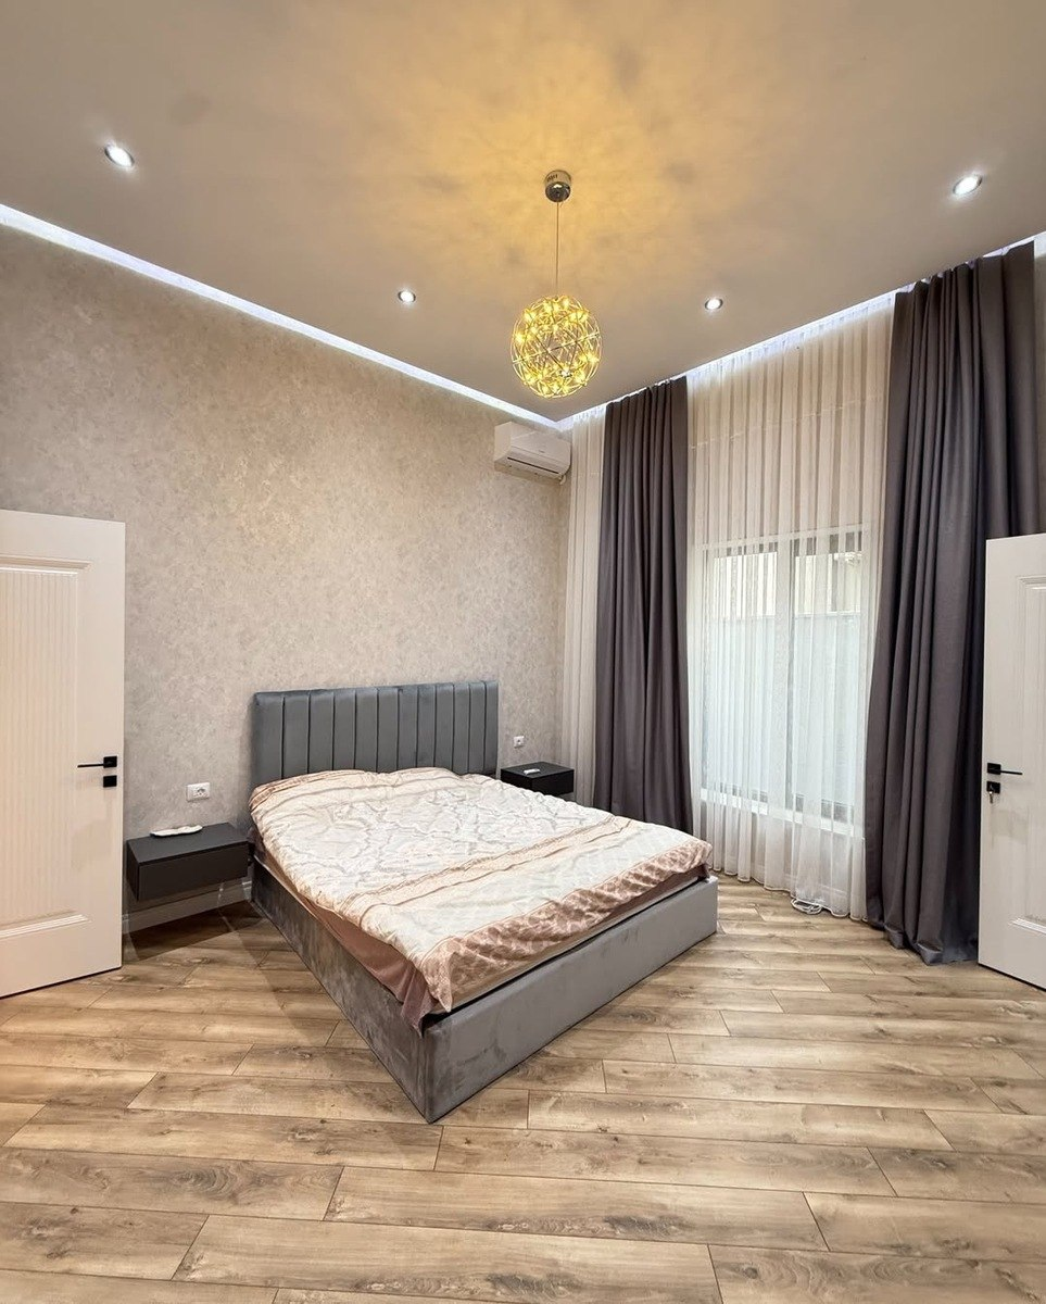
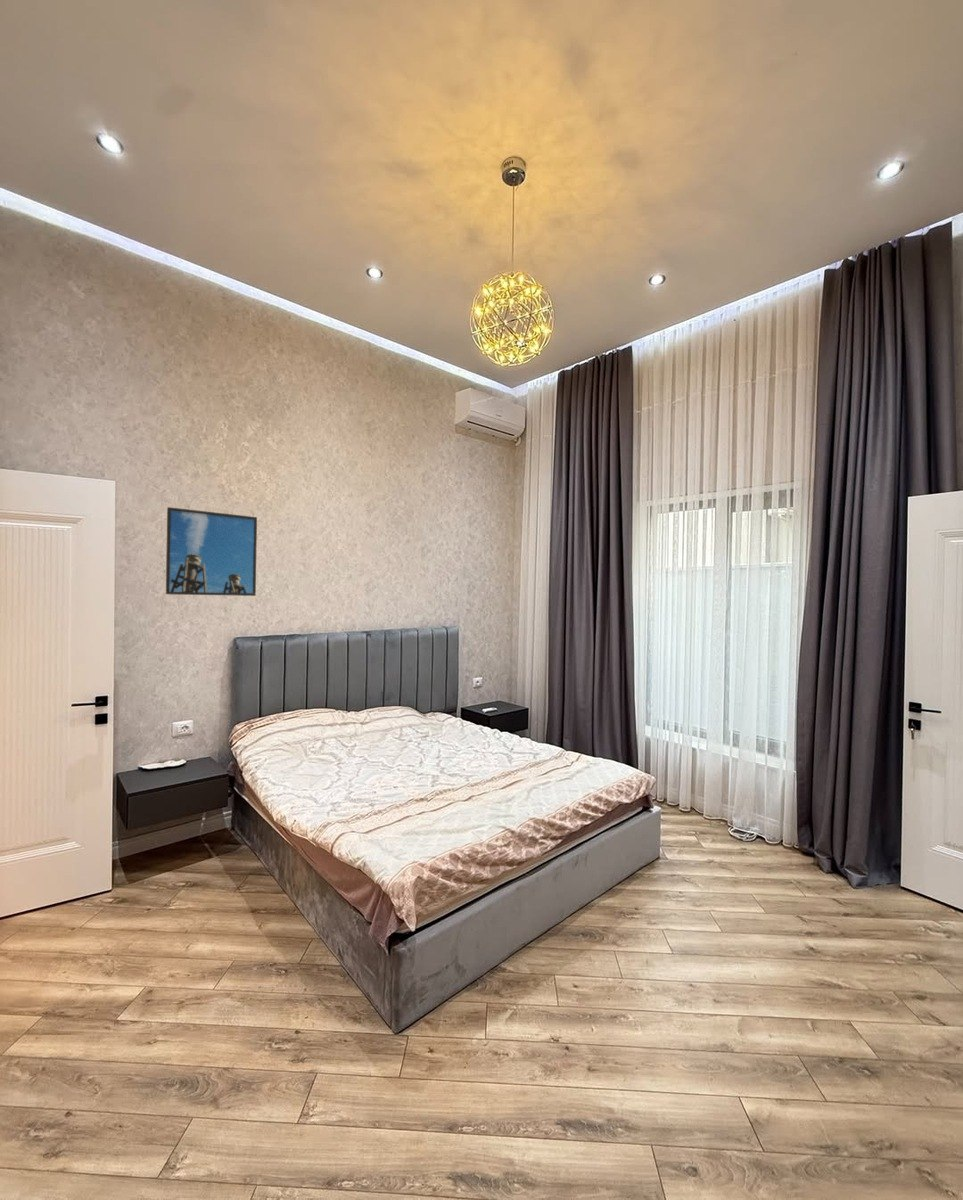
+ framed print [165,506,258,597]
